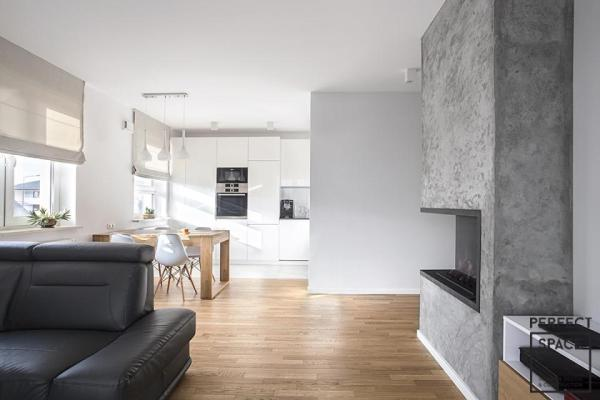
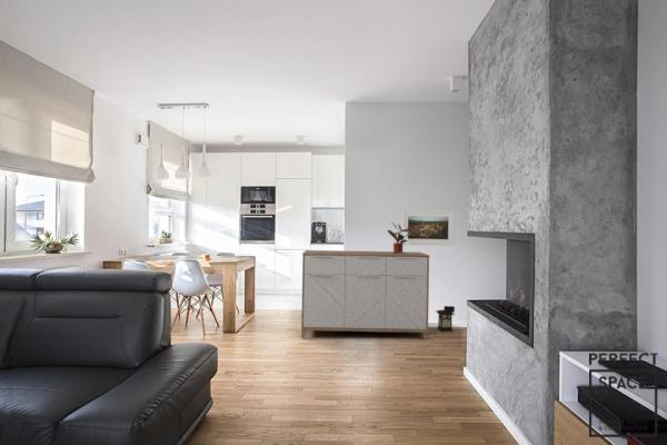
+ potted plant [387,221,411,254]
+ lantern [436,305,456,333]
+ sideboard [300,249,430,340]
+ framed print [401,209,456,247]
